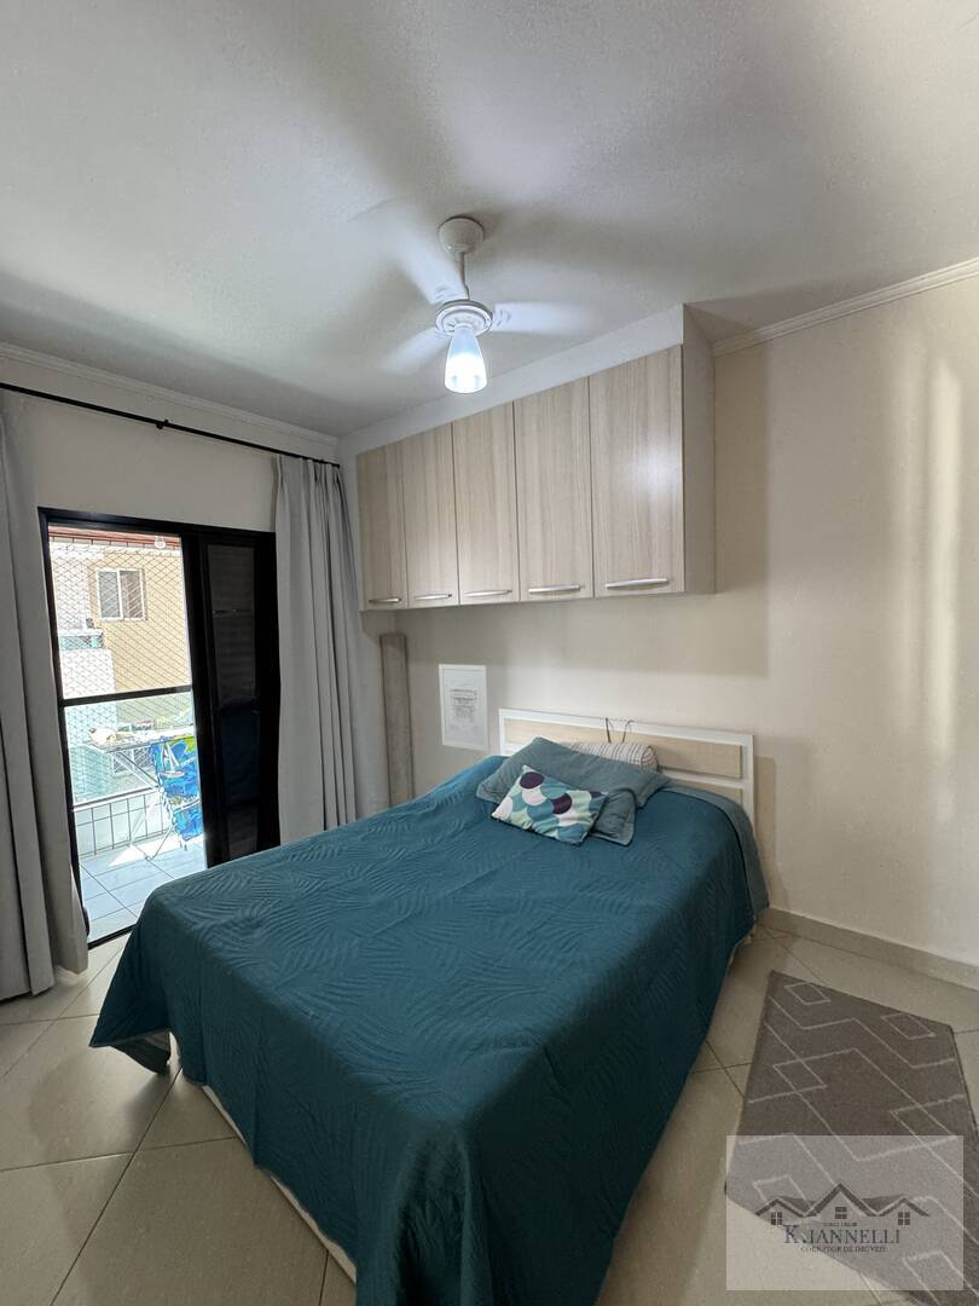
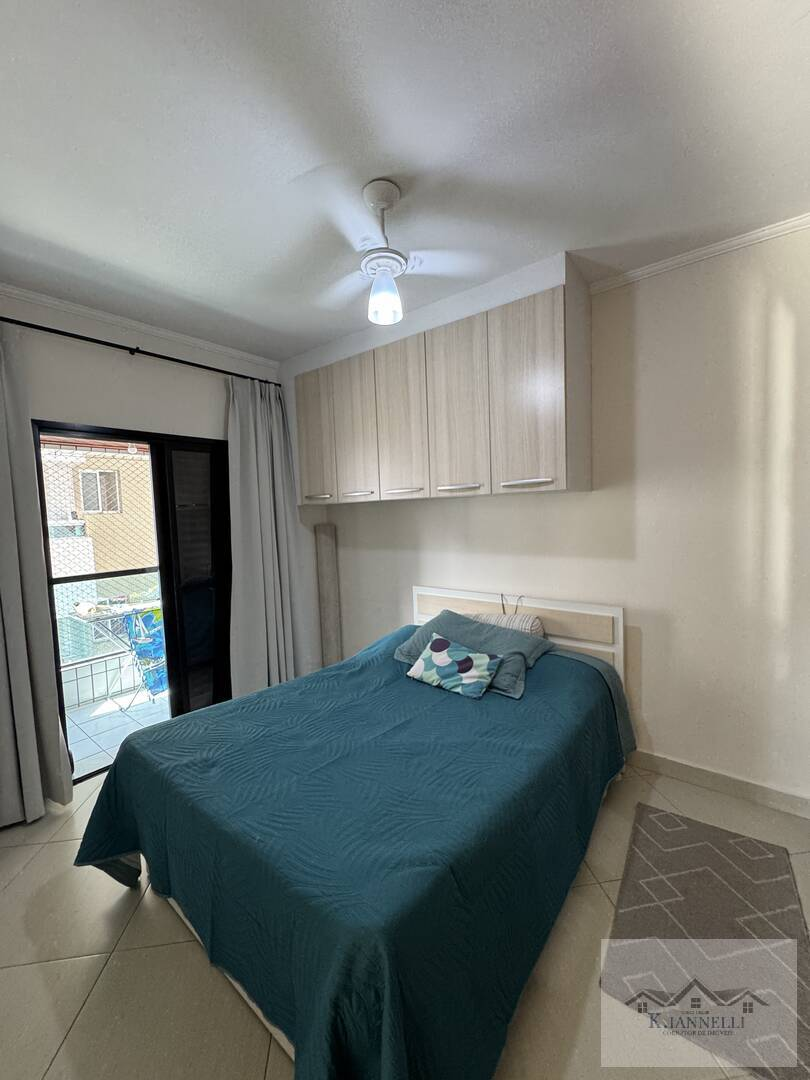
- wall art [438,663,491,753]
